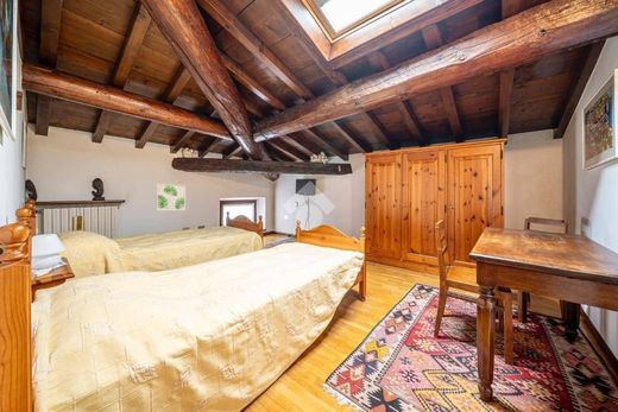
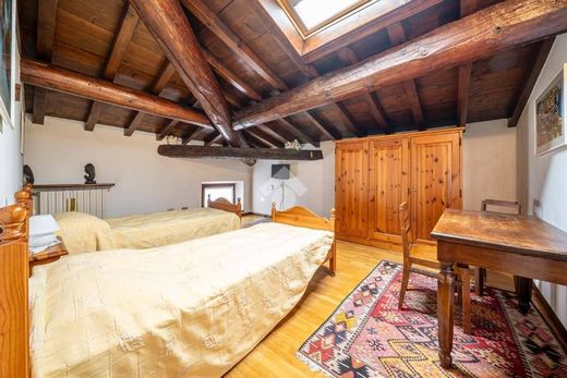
- wall art [156,183,187,211]
